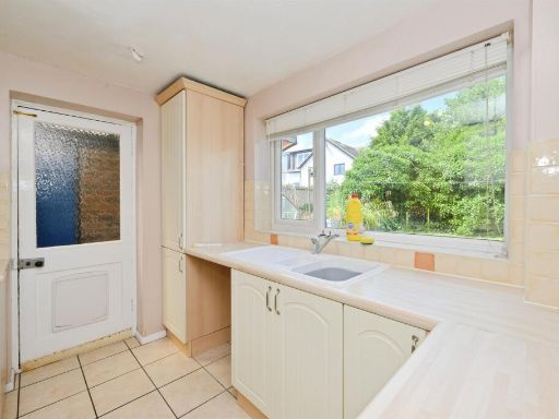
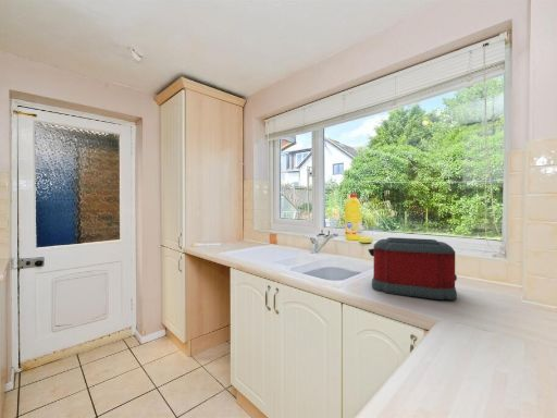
+ toaster [367,236,458,300]
